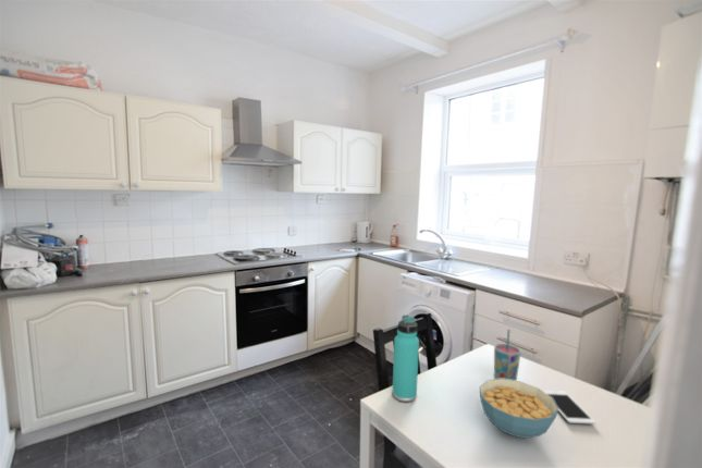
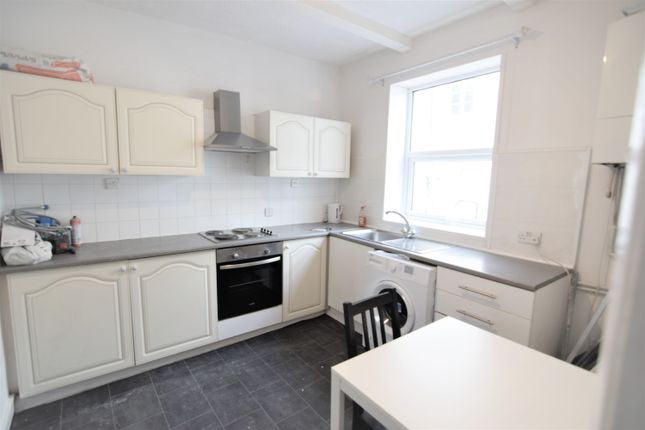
- cup [493,329,522,381]
- cell phone [542,390,596,426]
- thermos bottle [391,315,420,403]
- cereal bowl [479,379,558,440]
